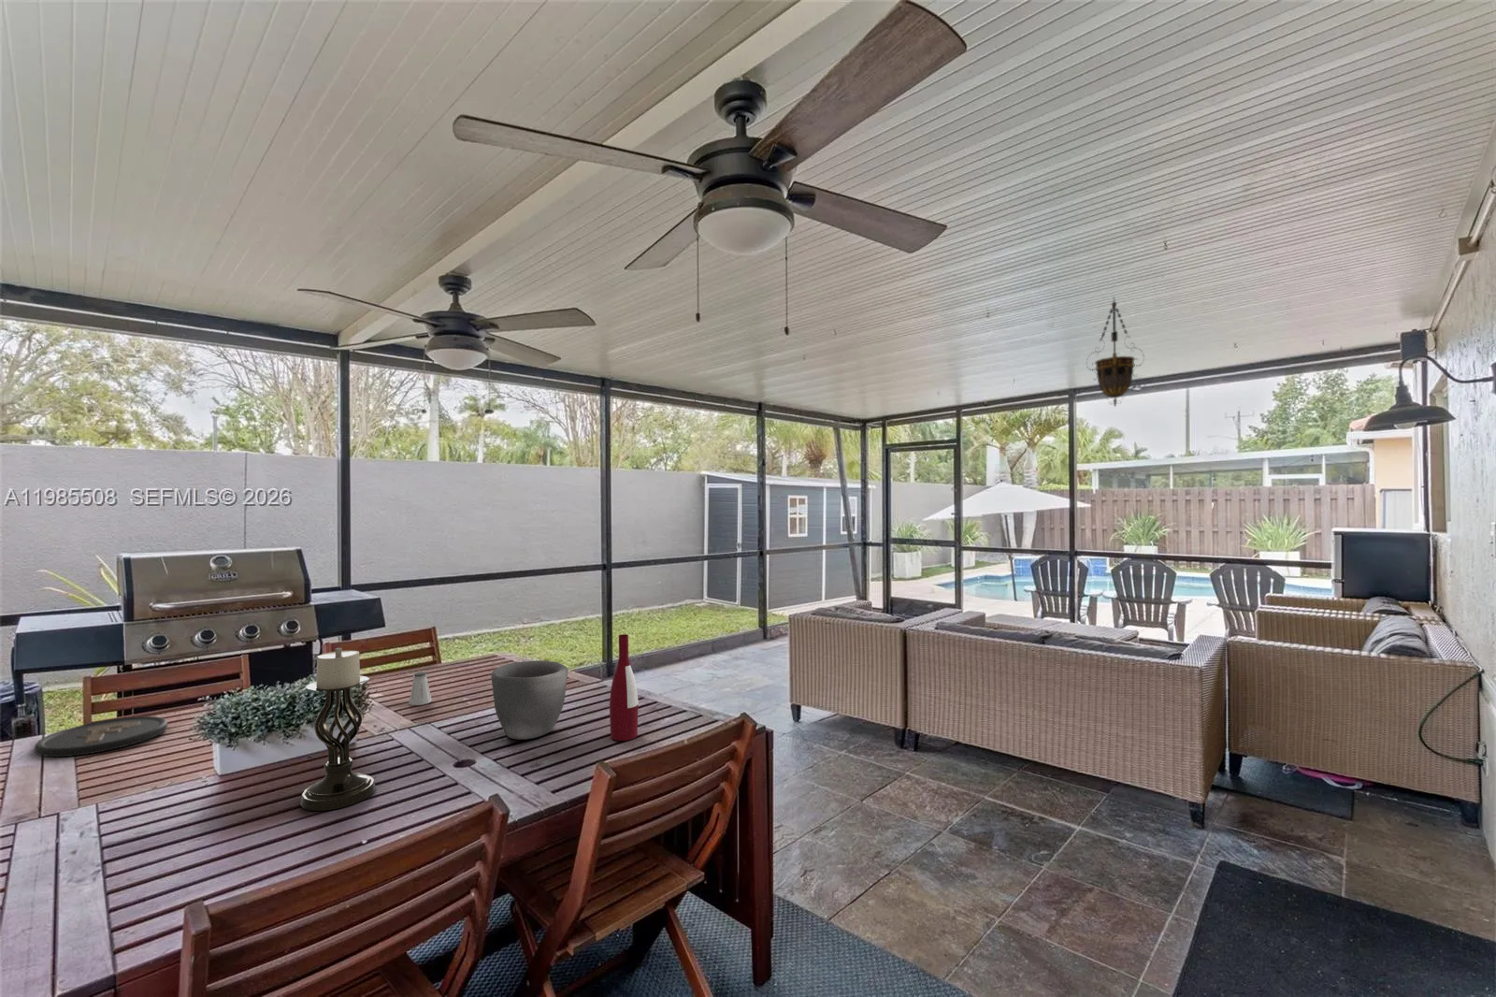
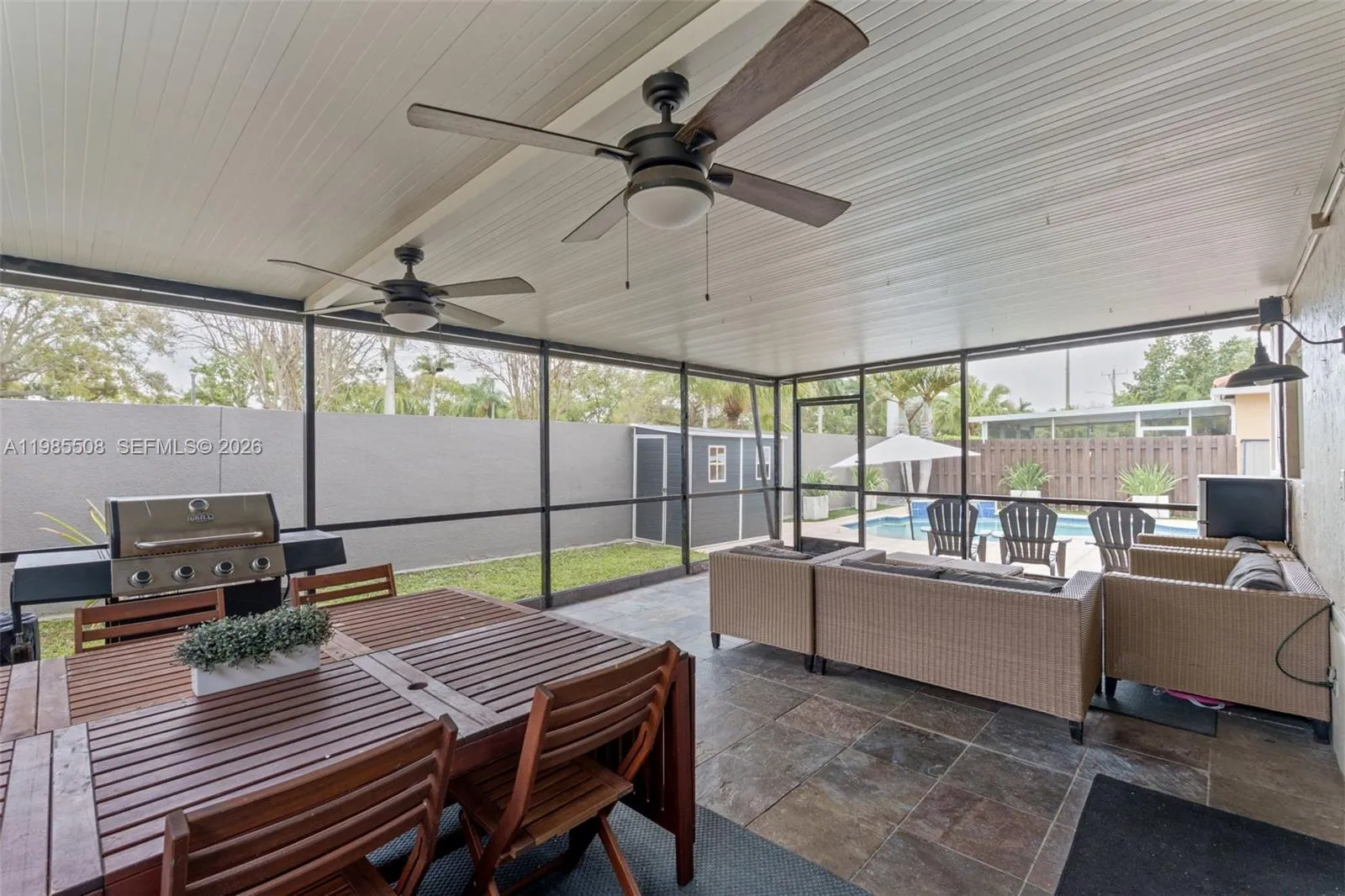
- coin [33,715,168,758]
- hanging lantern [1086,296,1146,407]
- bowl [489,660,568,741]
- saltshaker [408,671,433,707]
- alcohol [608,633,640,742]
- candle holder [299,648,377,812]
